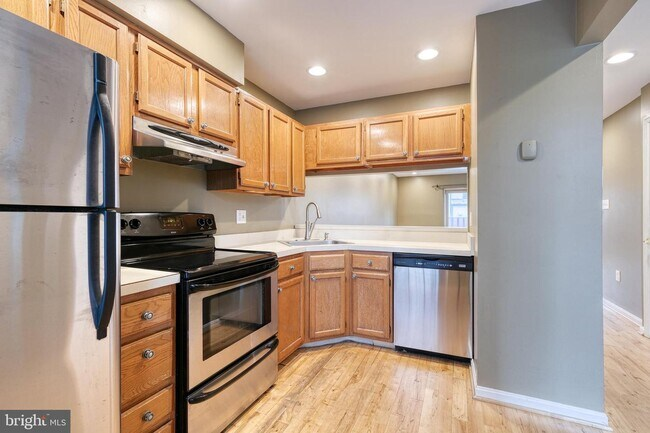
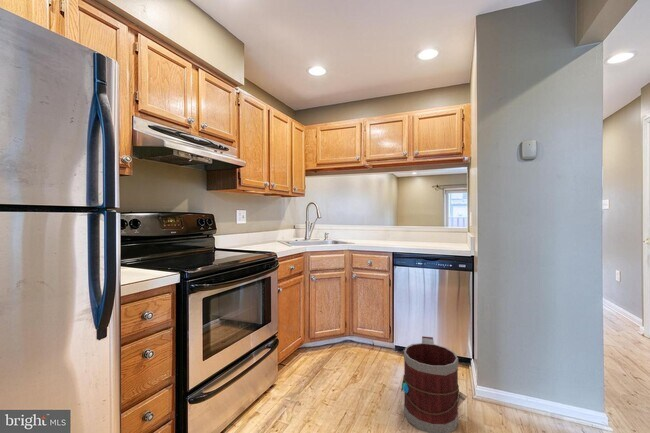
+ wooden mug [400,335,468,433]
